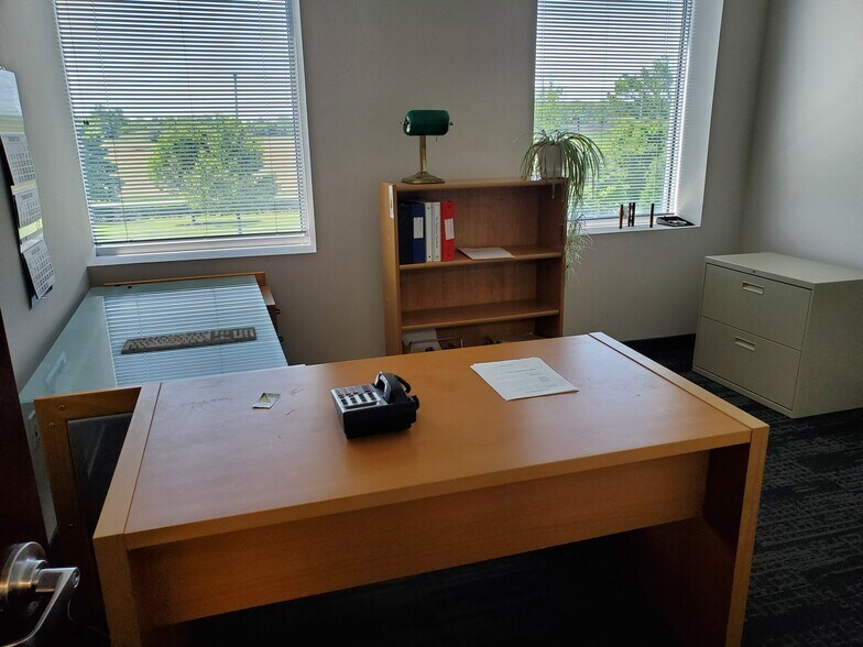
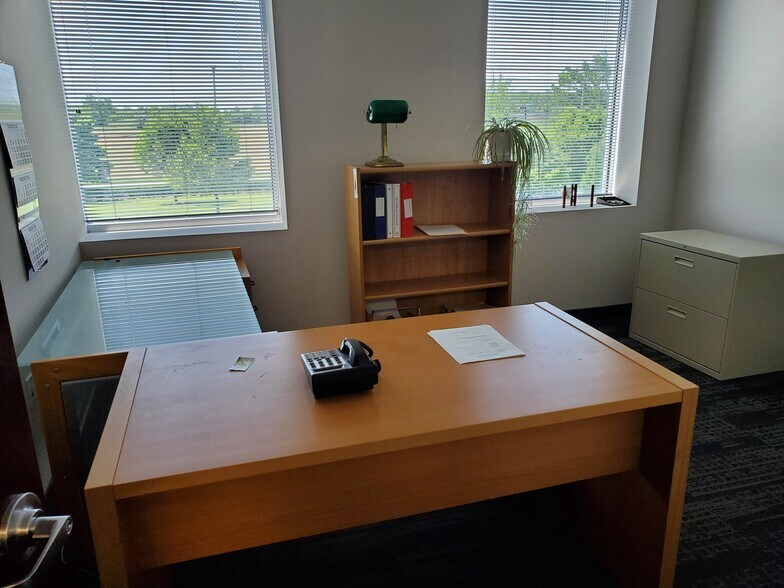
- keyboard [120,326,258,354]
